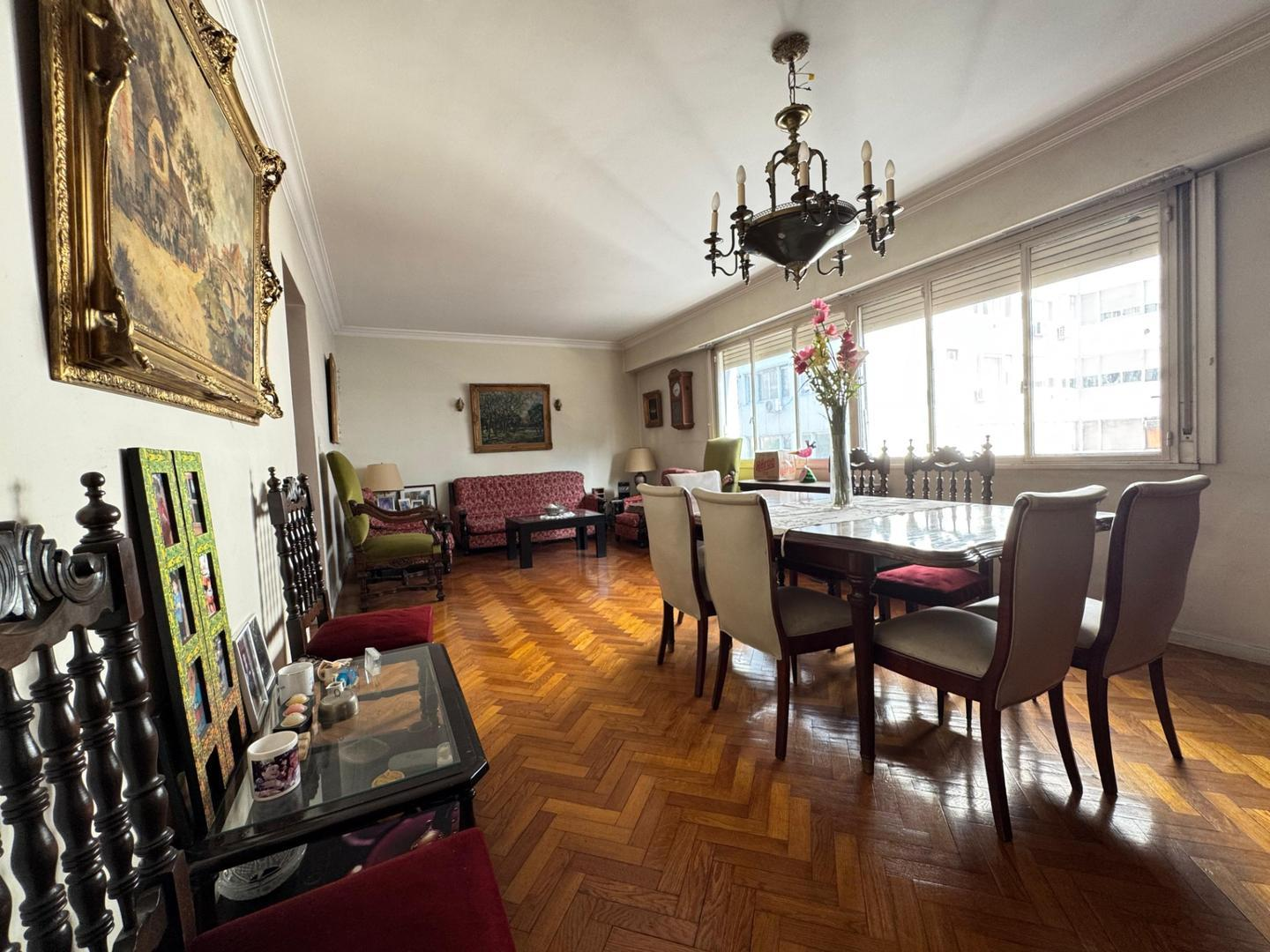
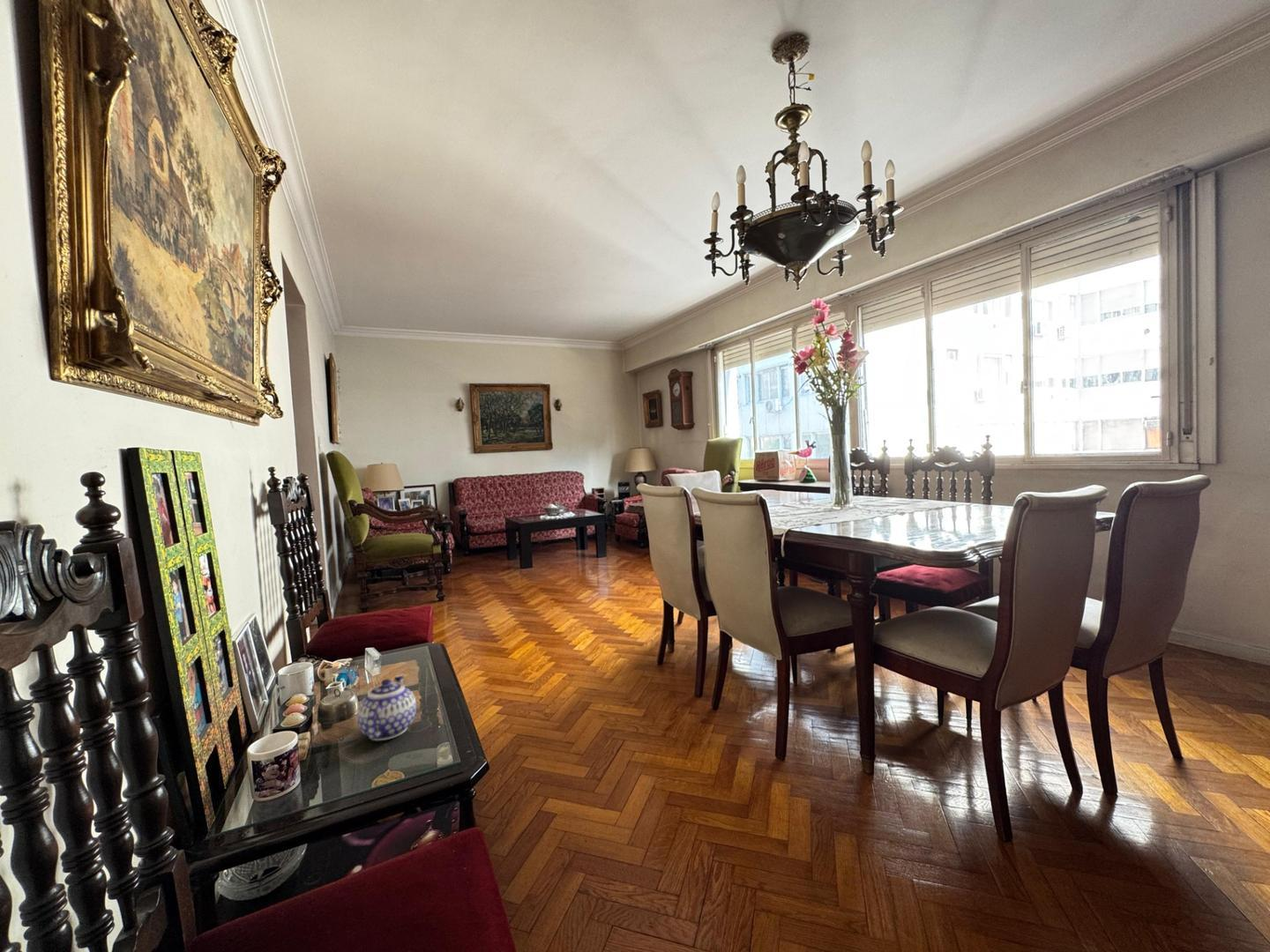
+ teapot [356,674,417,741]
